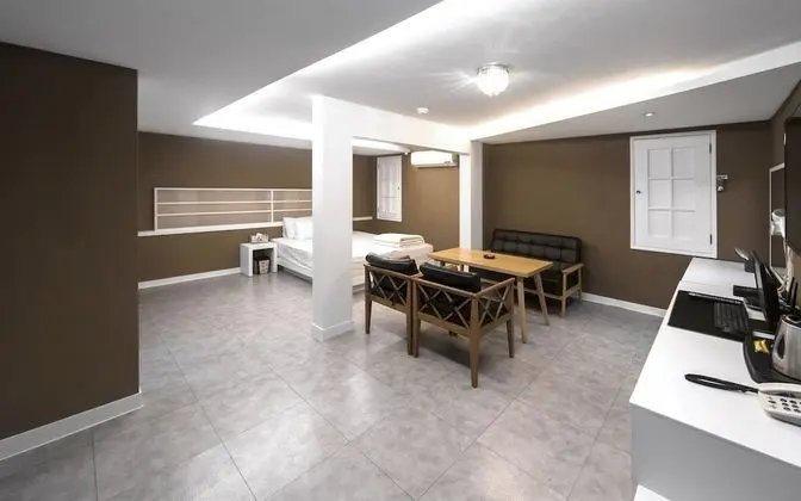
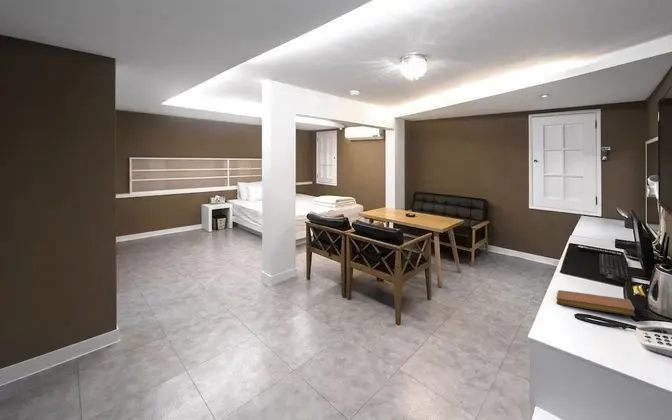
+ notebook [555,289,636,317]
